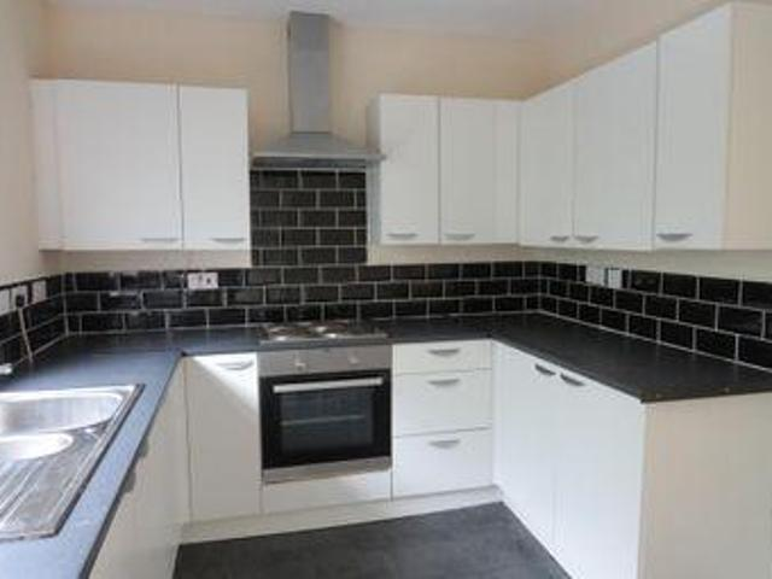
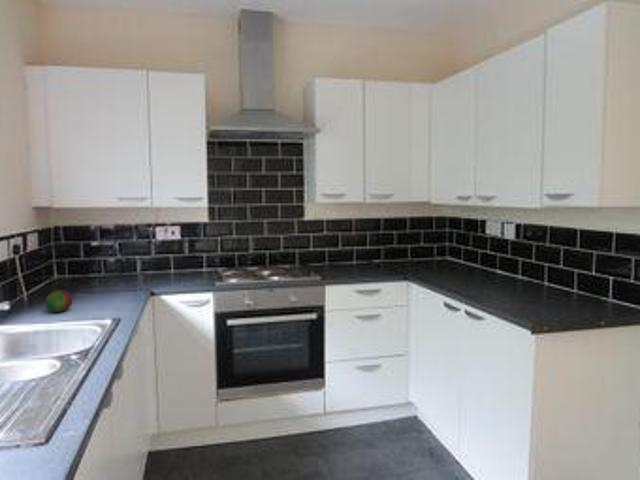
+ fruit [45,289,73,313]
